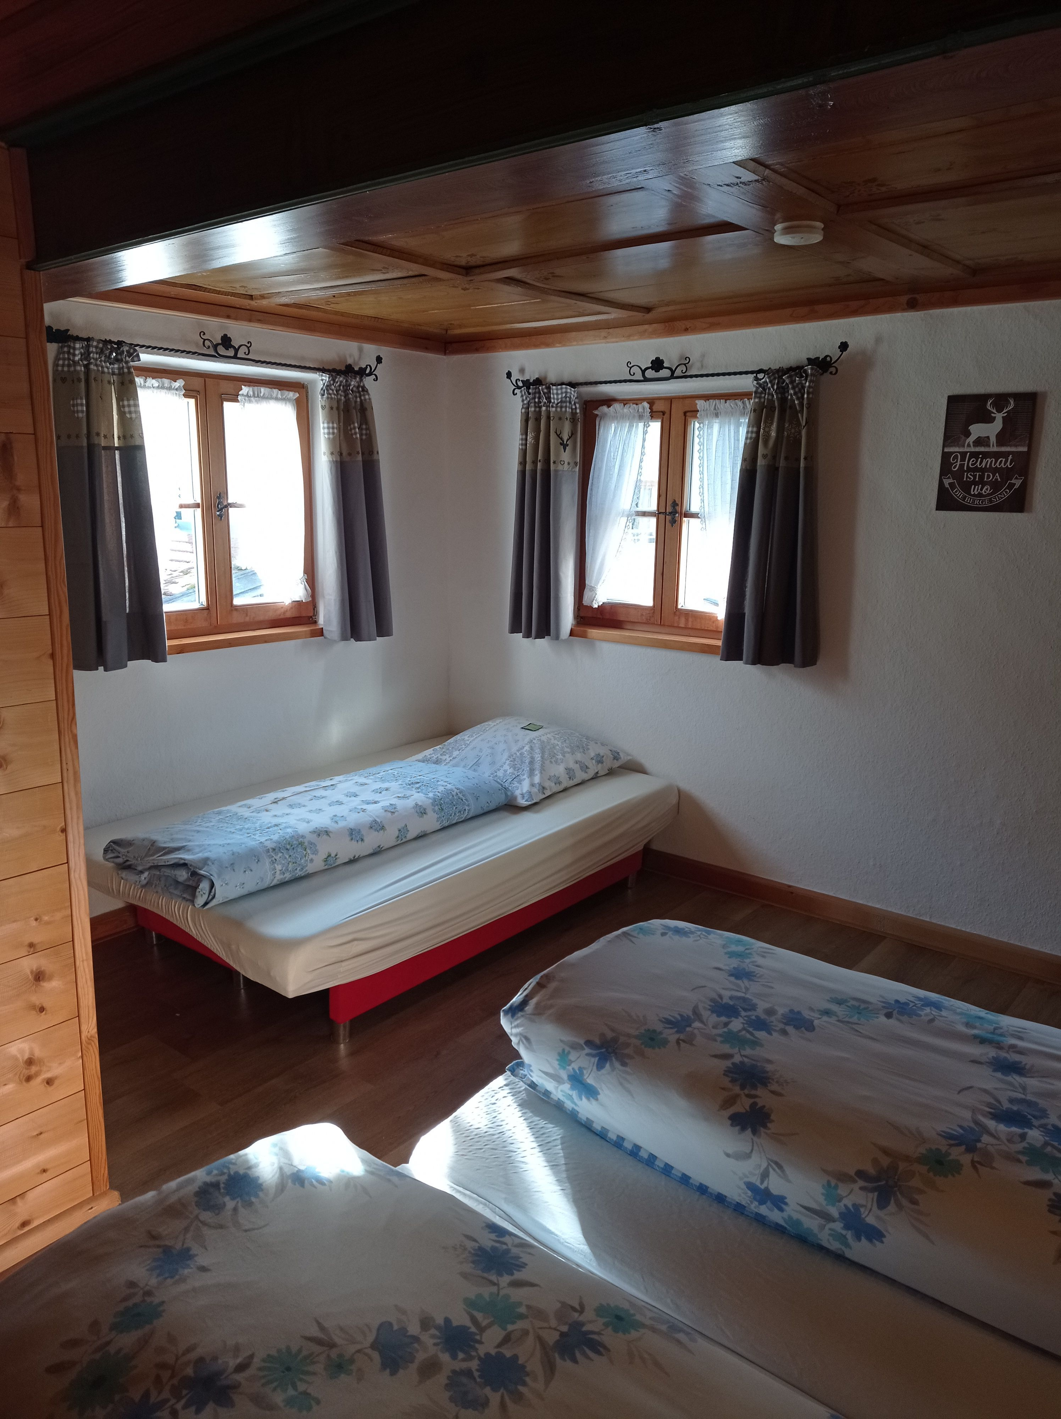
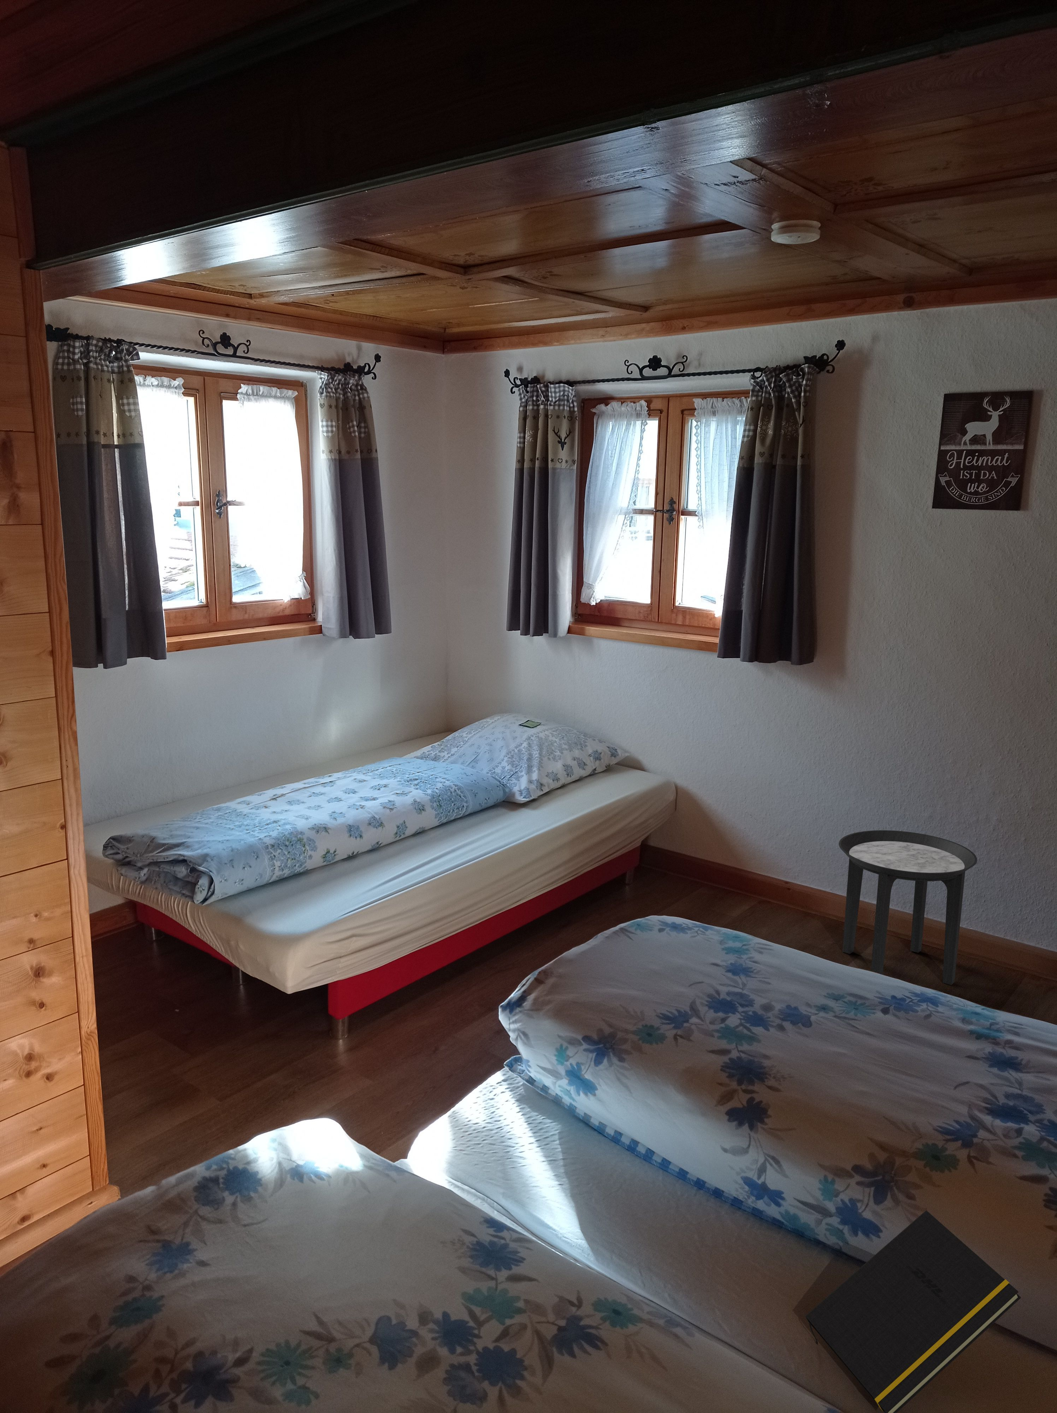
+ side table [838,830,977,986]
+ notepad [805,1210,1021,1413]
